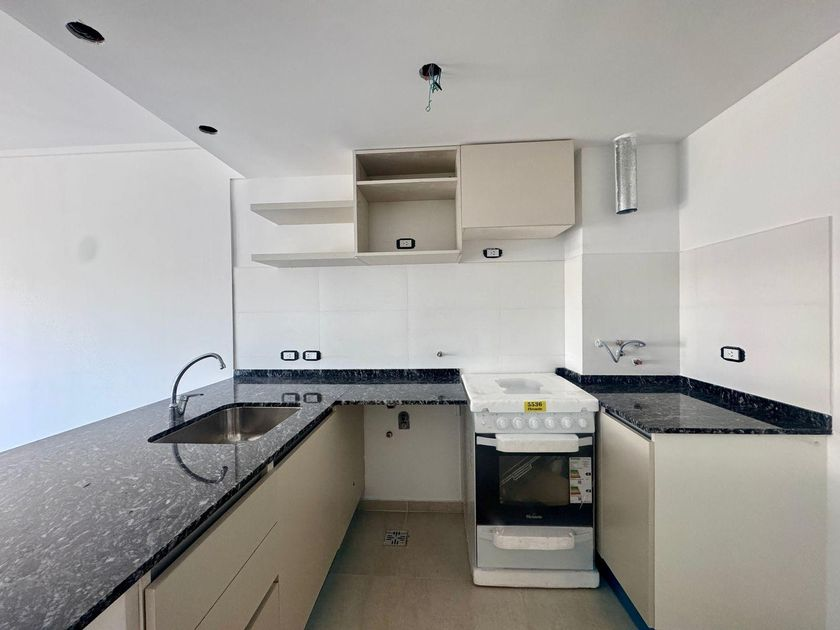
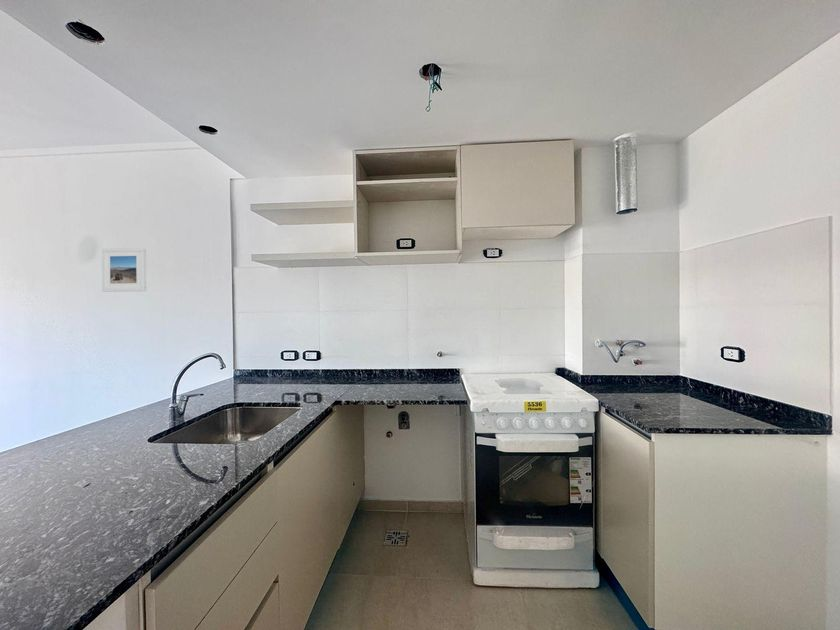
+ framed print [101,247,147,293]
